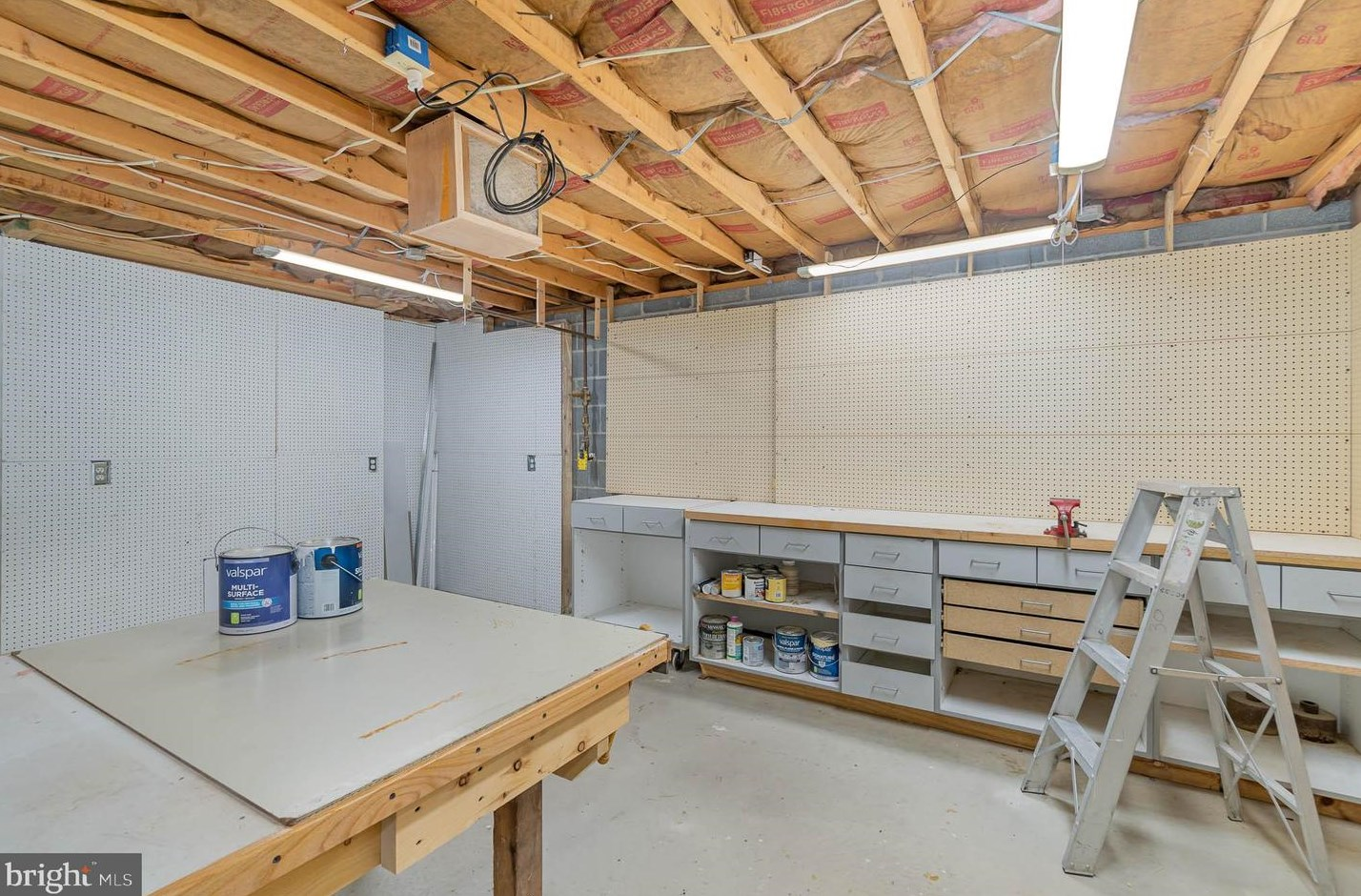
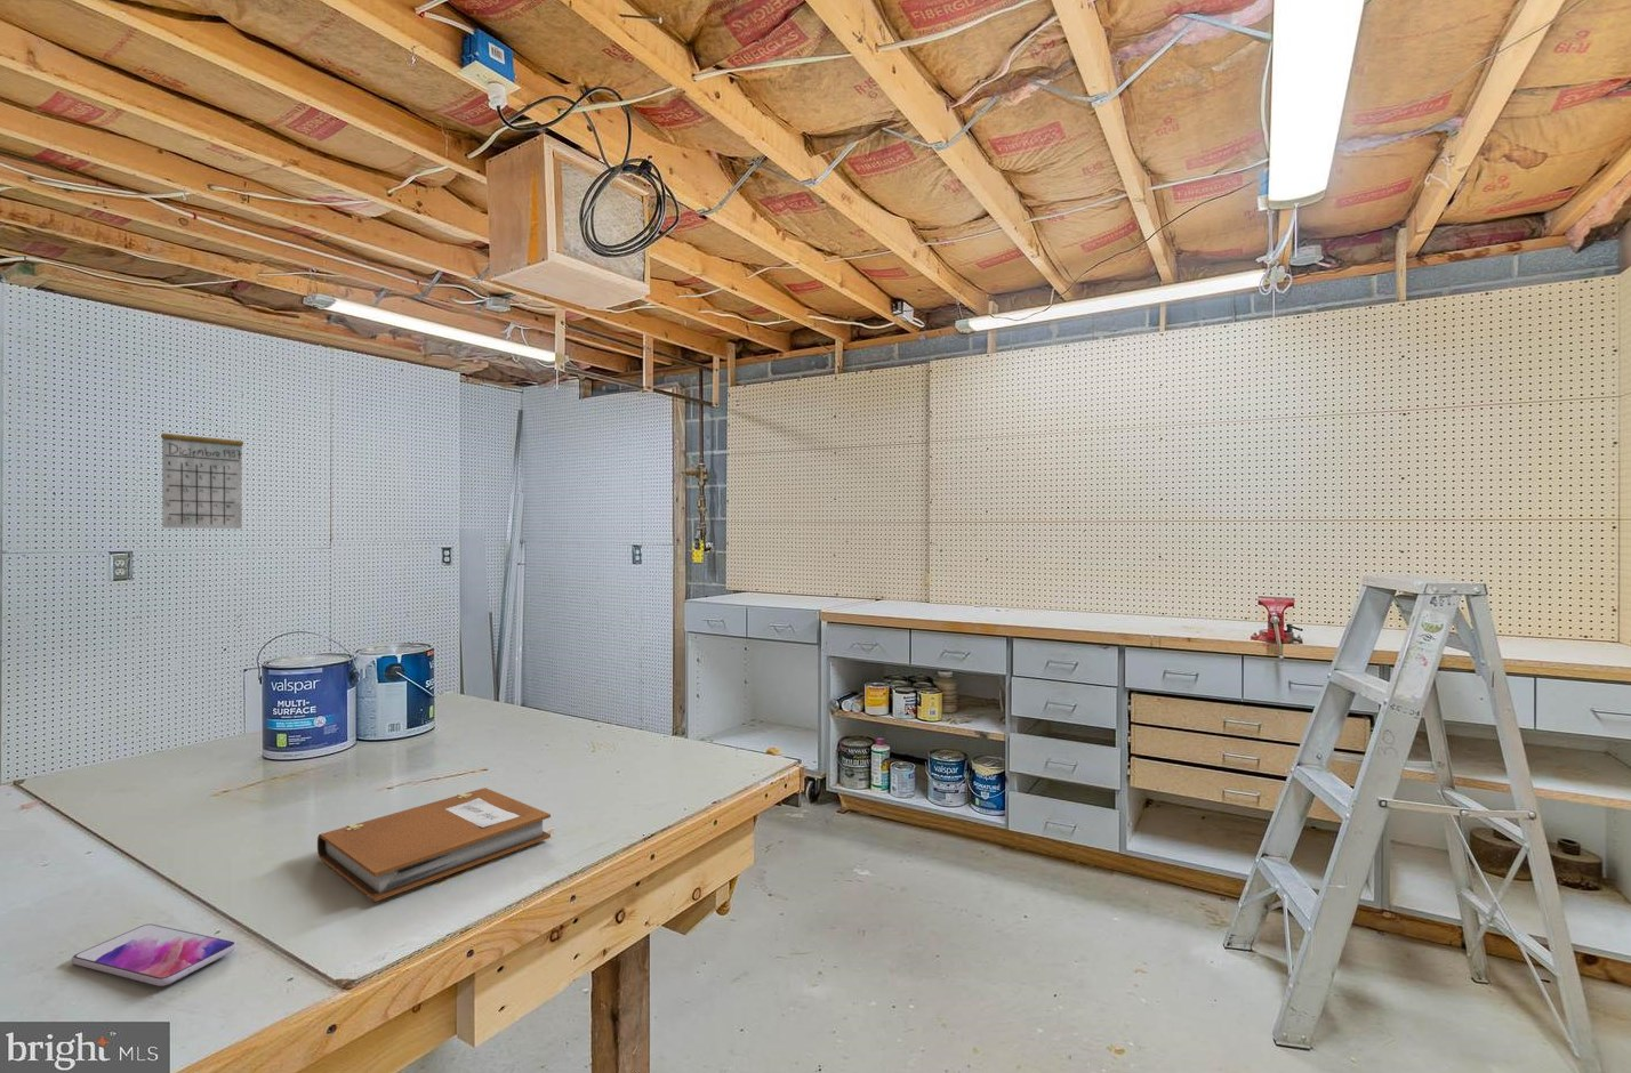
+ calendar [159,414,244,529]
+ notebook [316,787,551,903]
+ smartphone [70,923,237,988]
